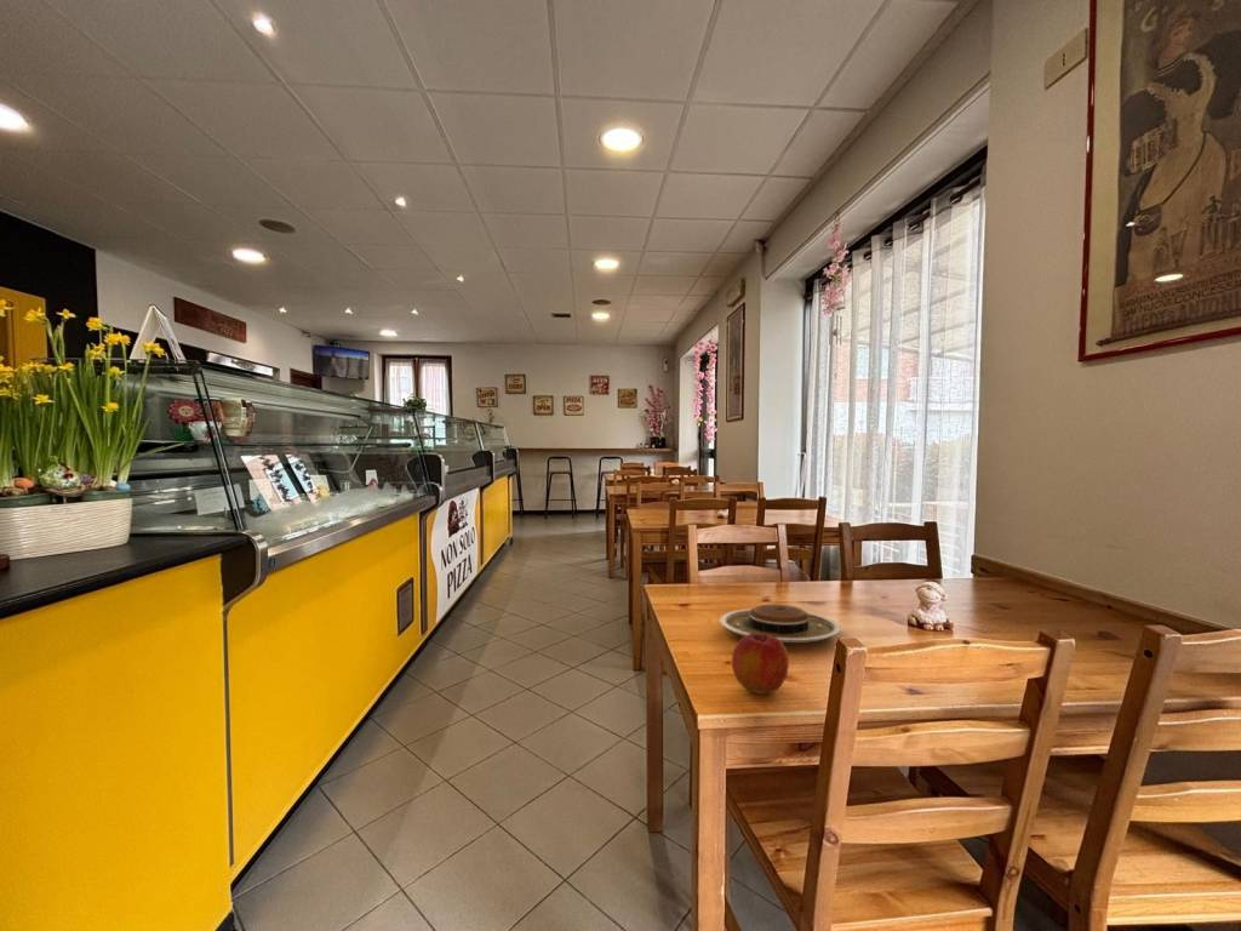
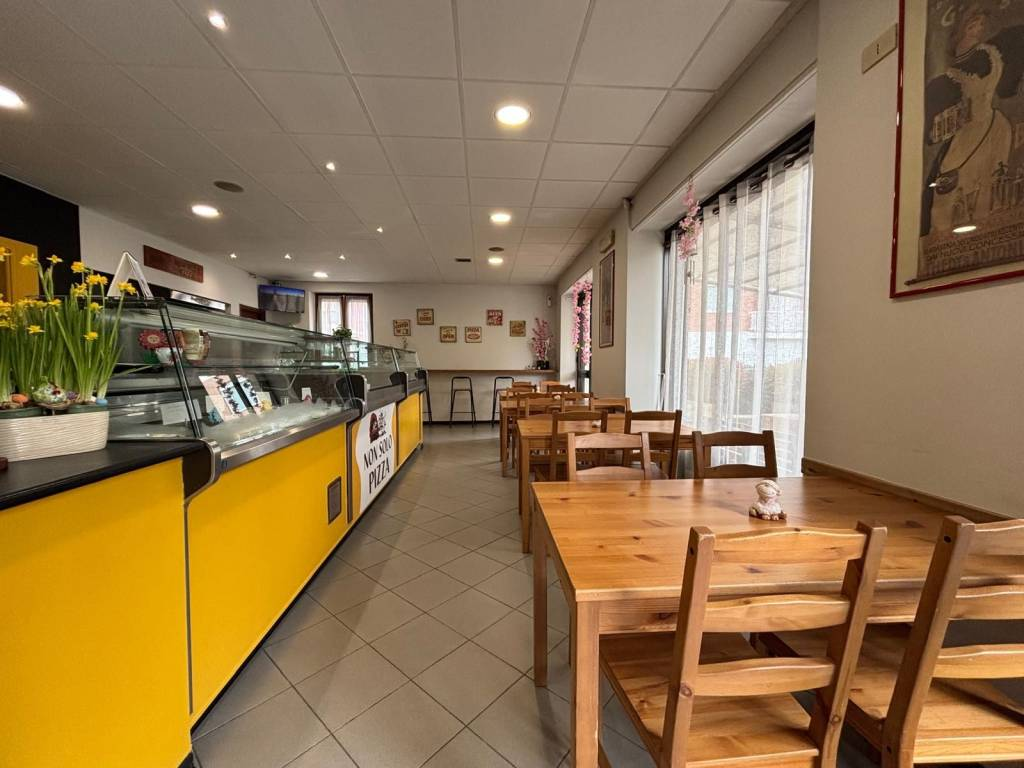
- plate [719,602,842,644]
- apple [731,633,790,695]
